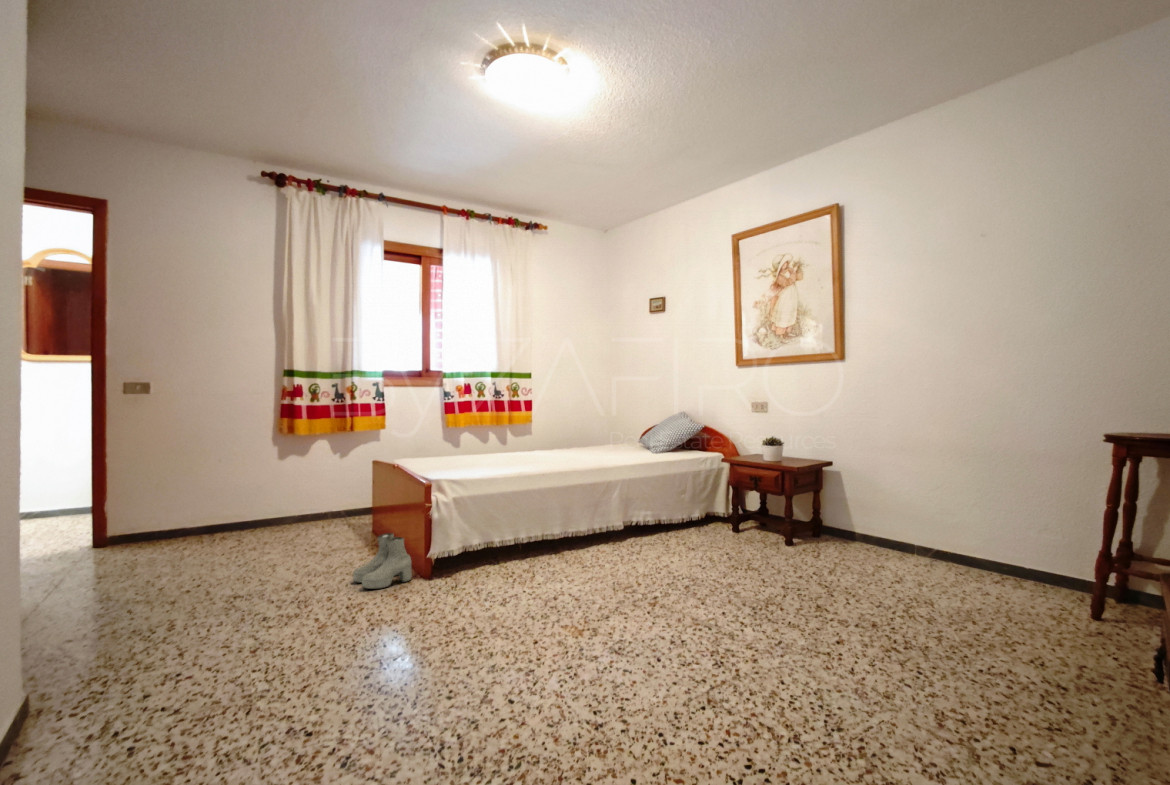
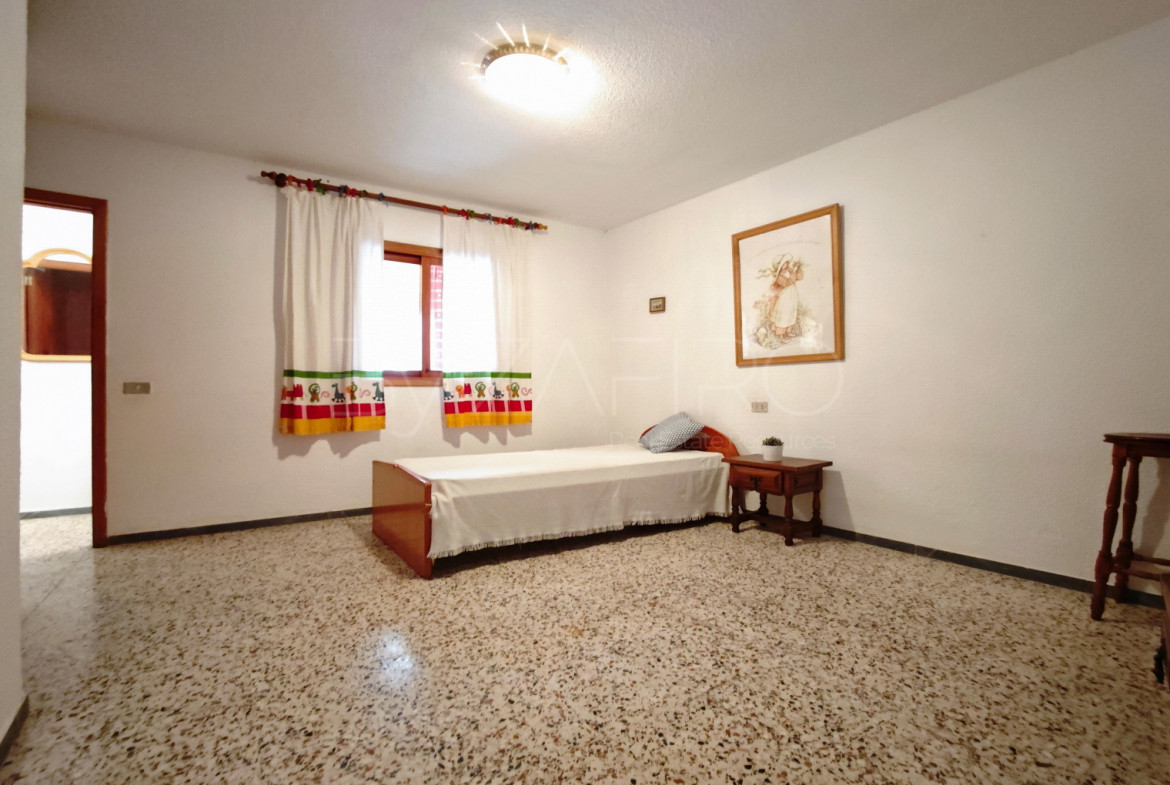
- boots [352,532,413,590]
